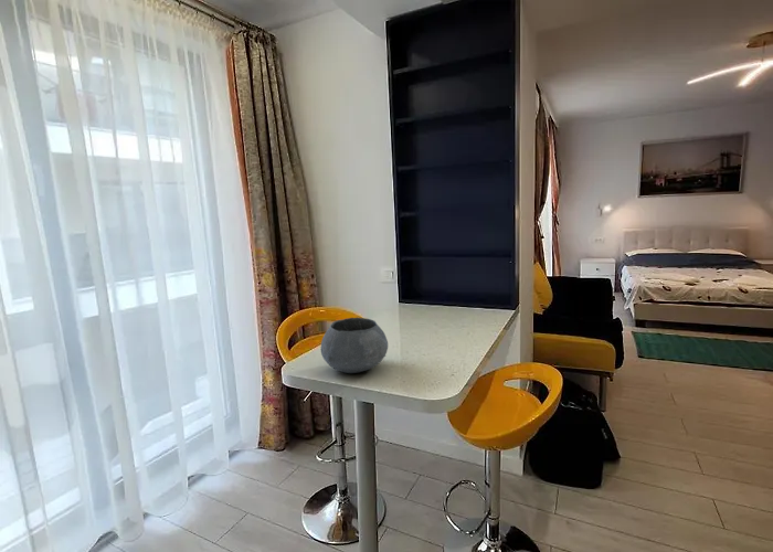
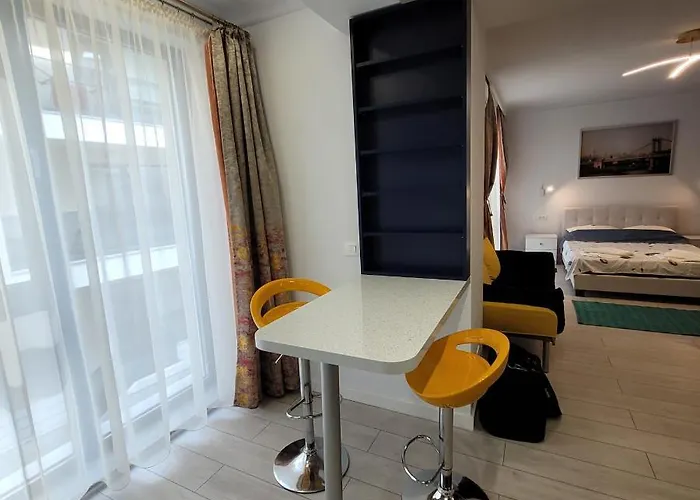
- bowl [320,317,389,374]
